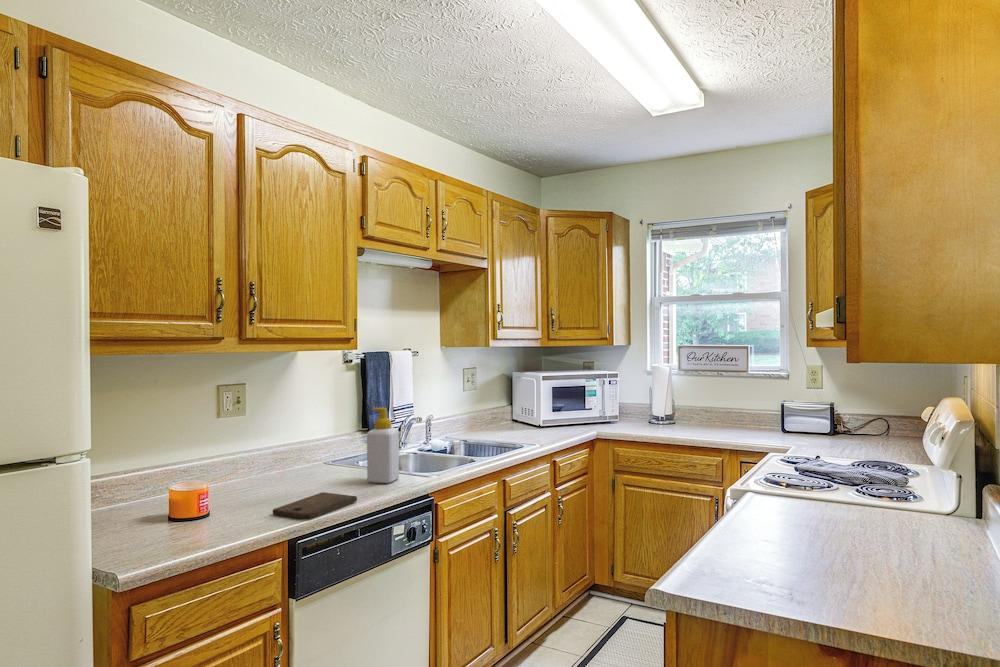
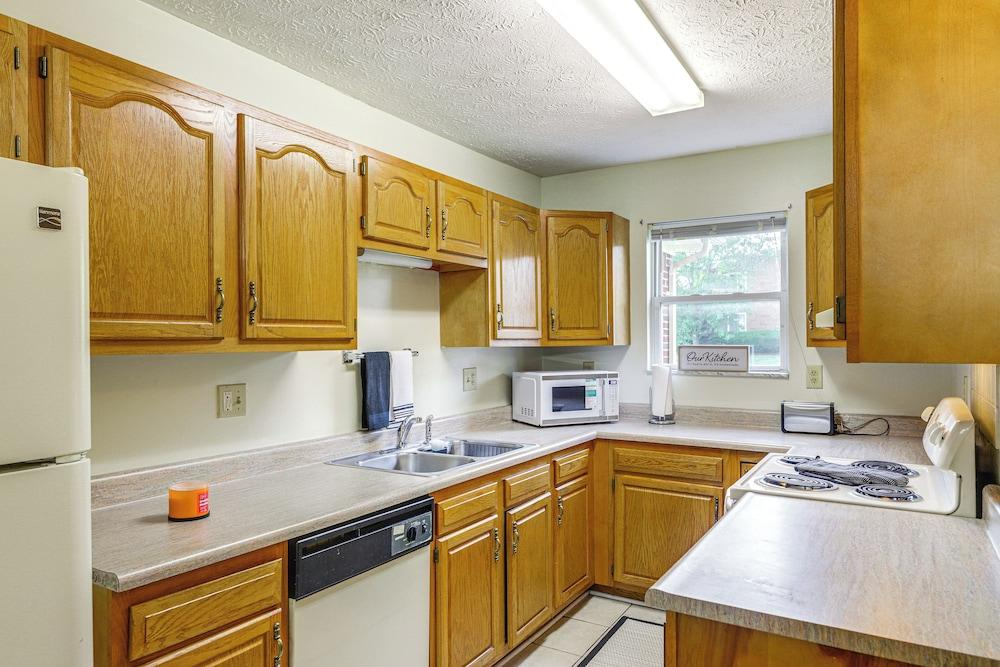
- soap bottle [366,407,400,484]
- cutting board [272,491,358,520]
